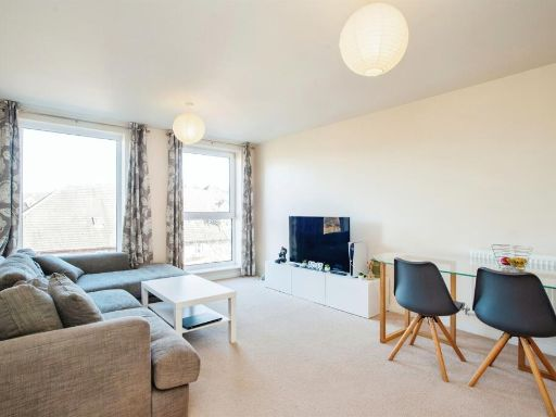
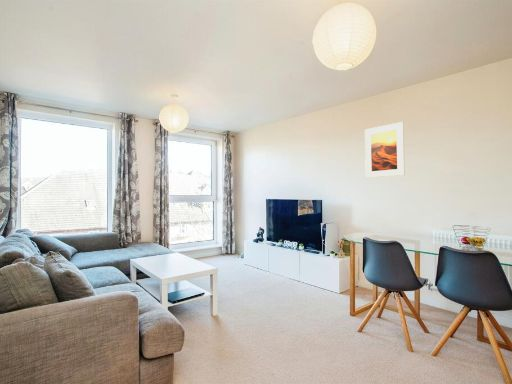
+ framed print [364,121,406,179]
